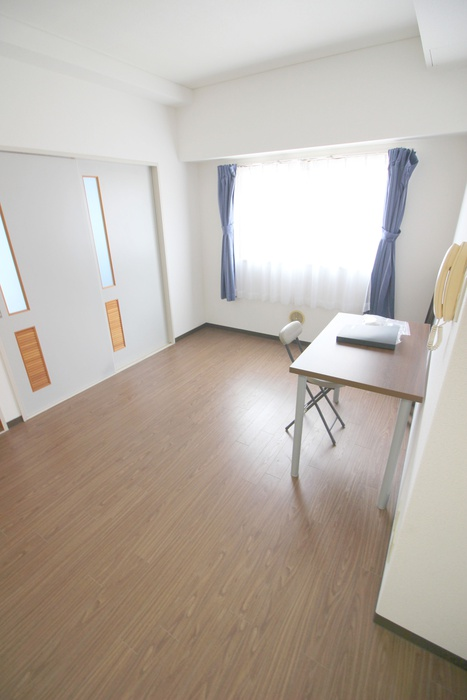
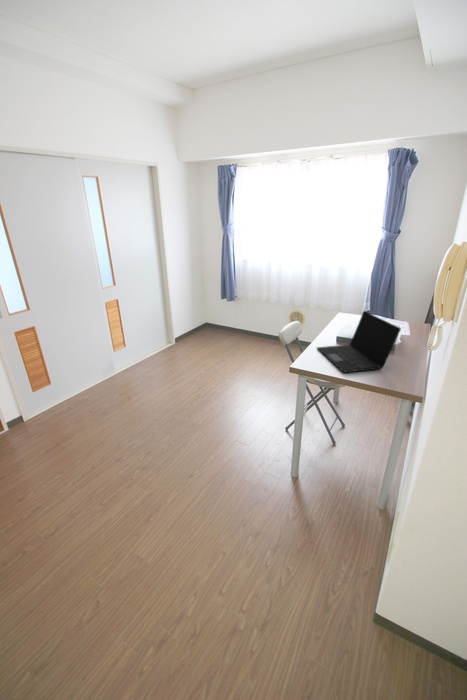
+ laptop [316,310,402,374]
